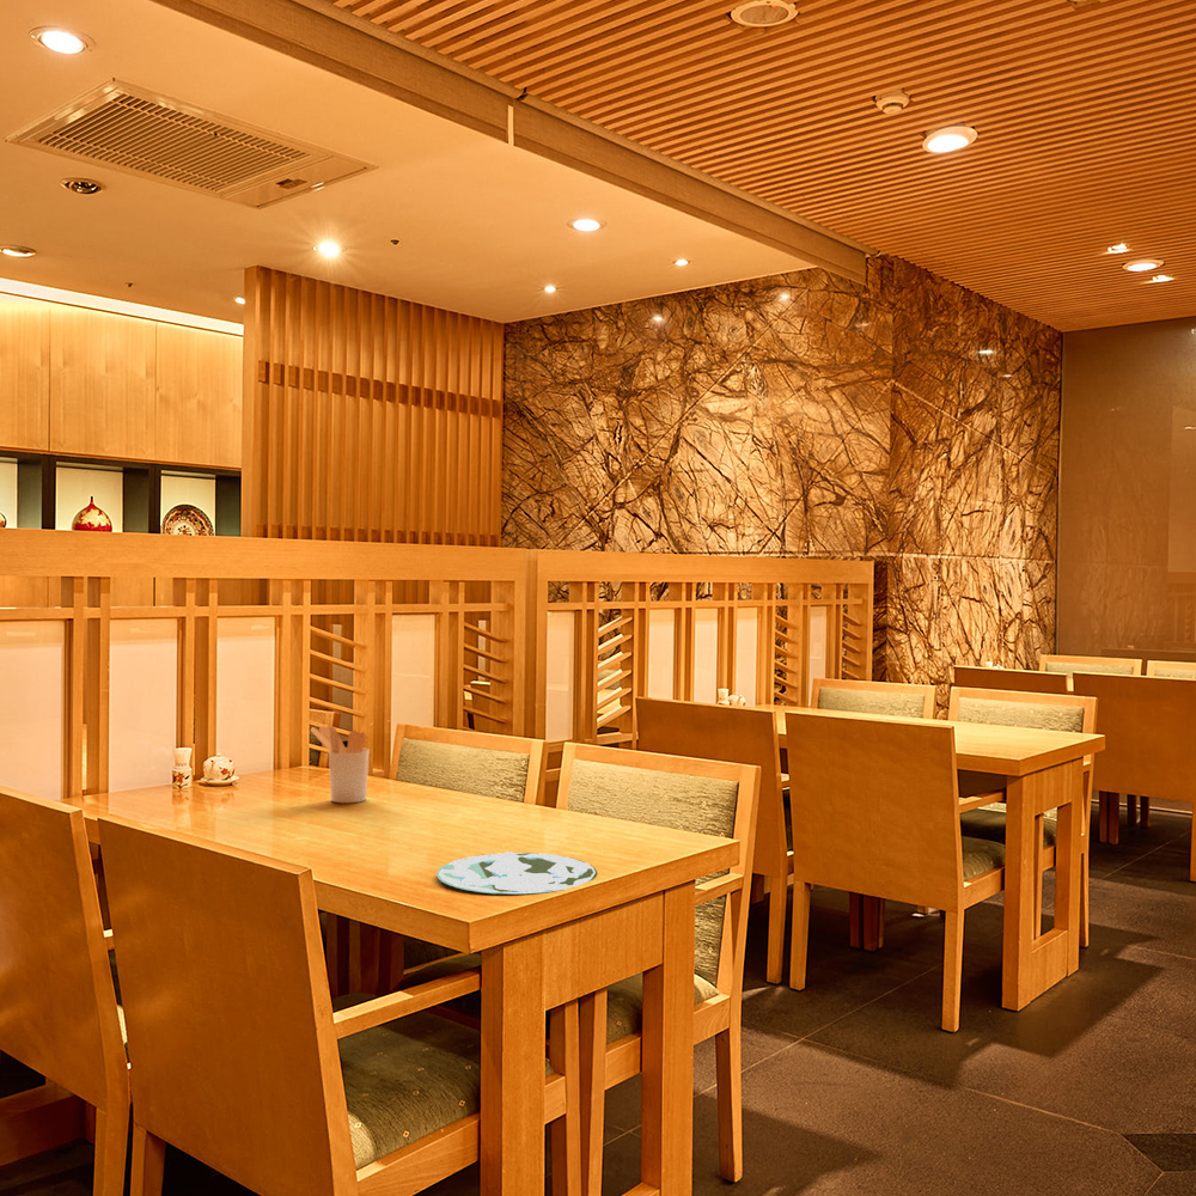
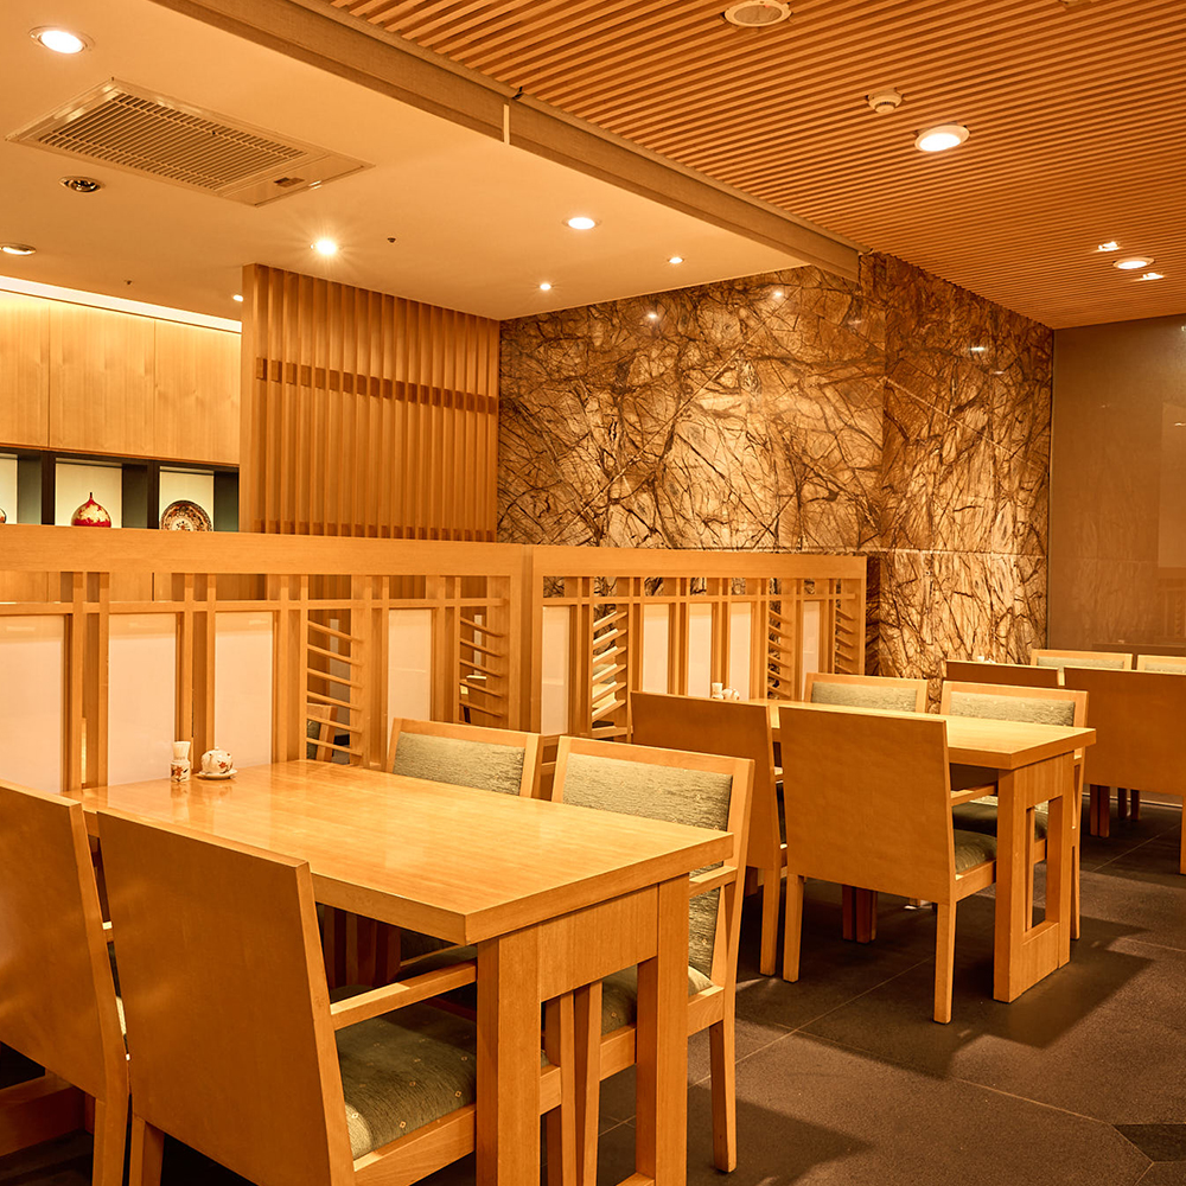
- plate [435,850,598,896]
- utensil holder [310,725,371,804]
